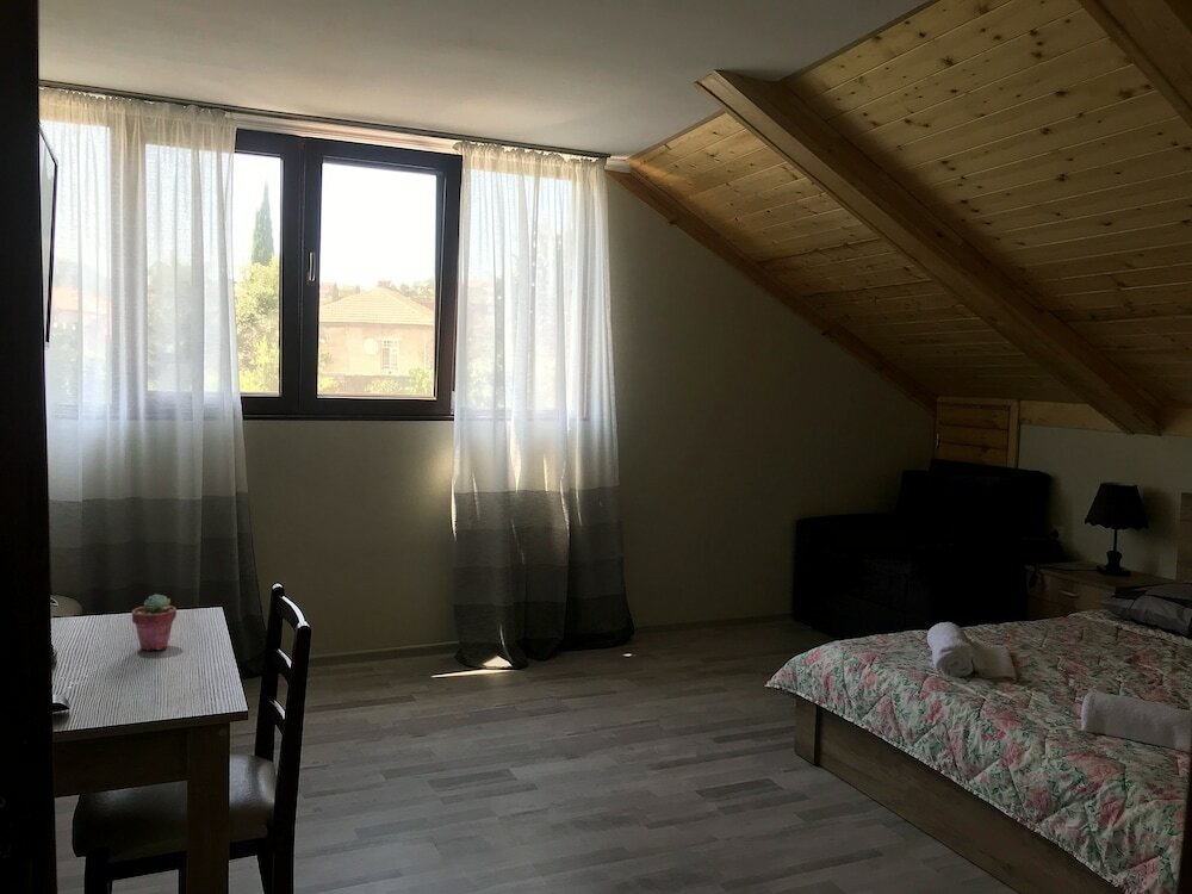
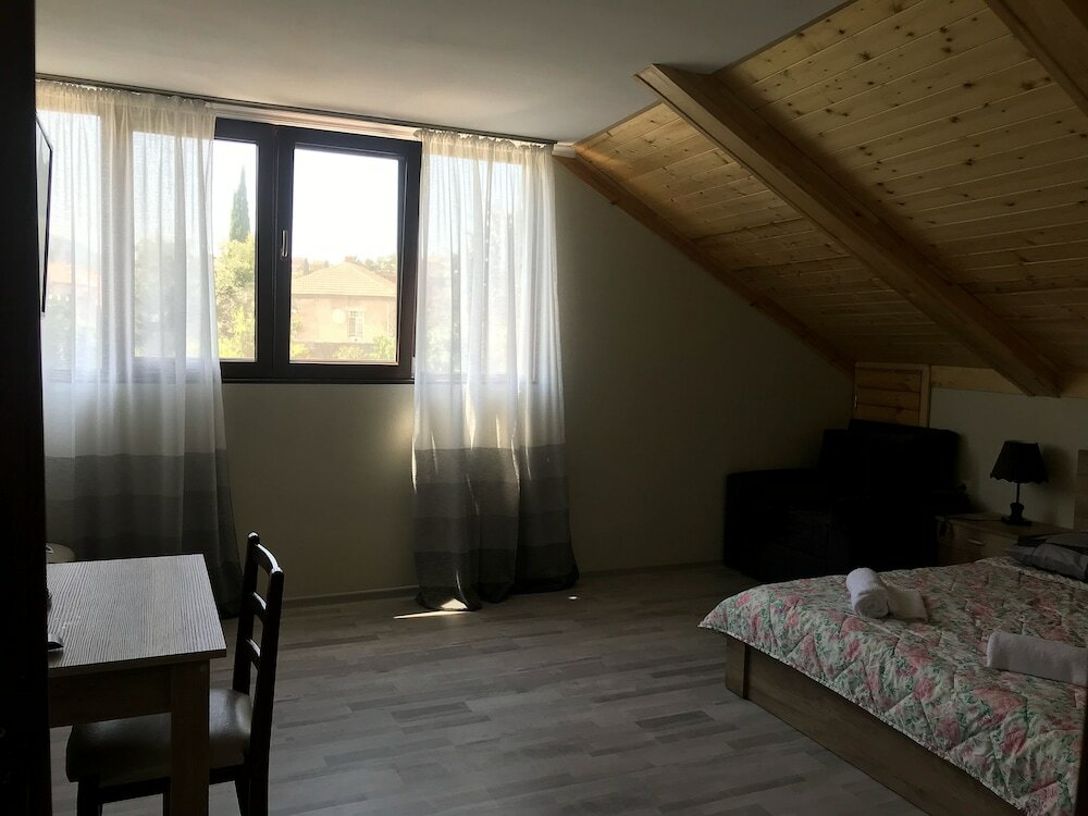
- potted succulent [131,592,178,652]
